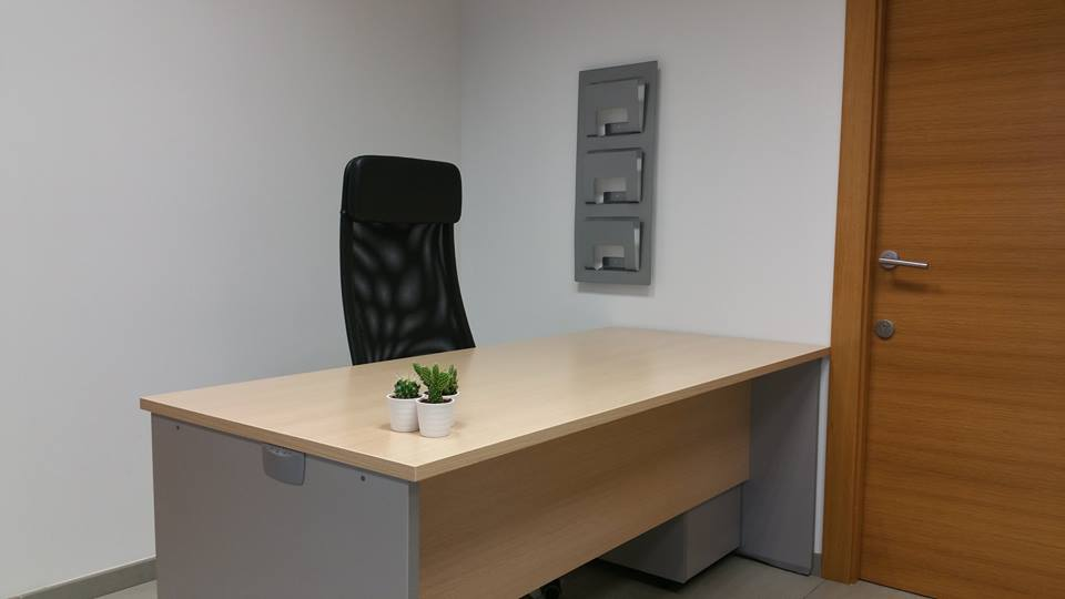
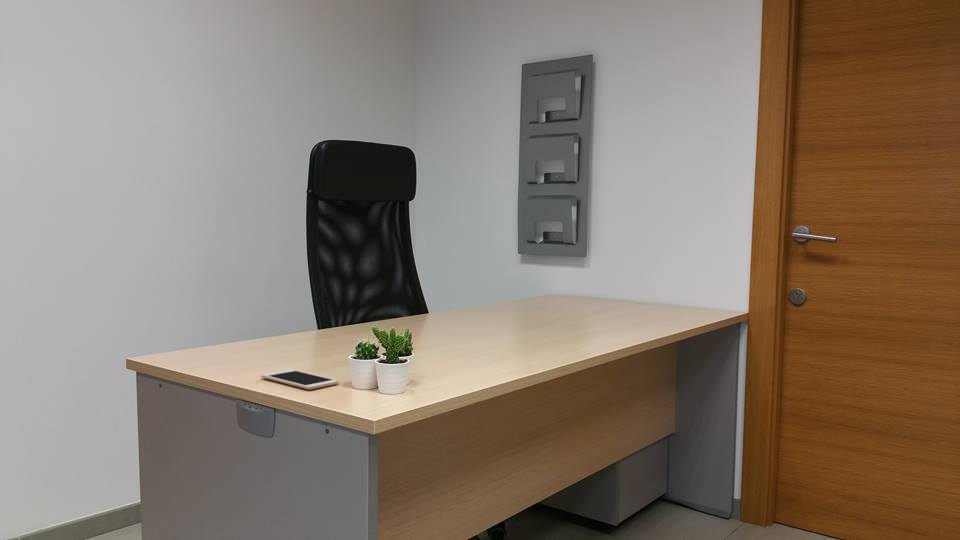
+ cell phone [260,369,340,390]
